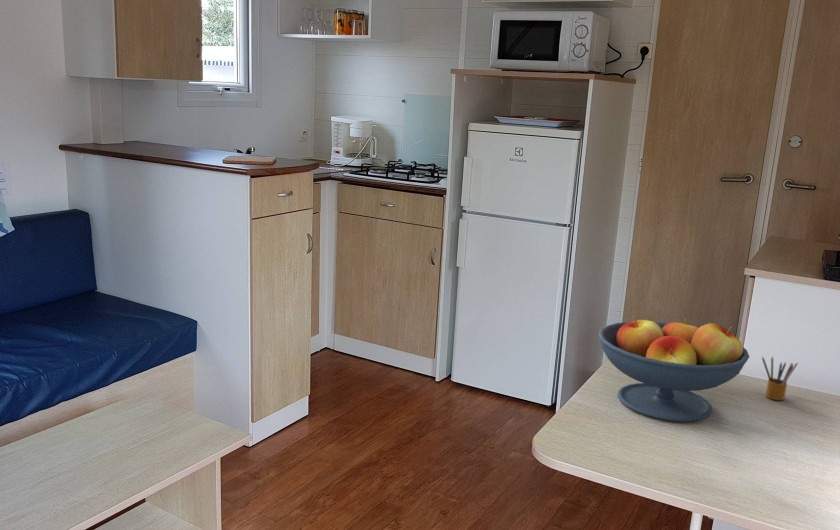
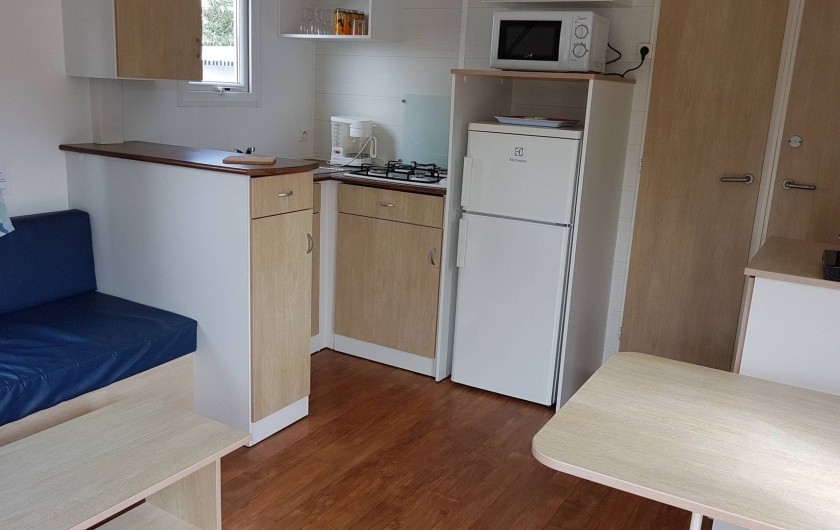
- fruit bowl [598,317,750,423]
- pencil box [761,355,799,401]
